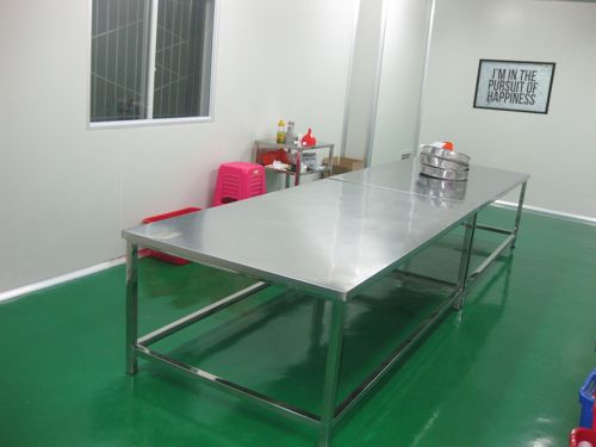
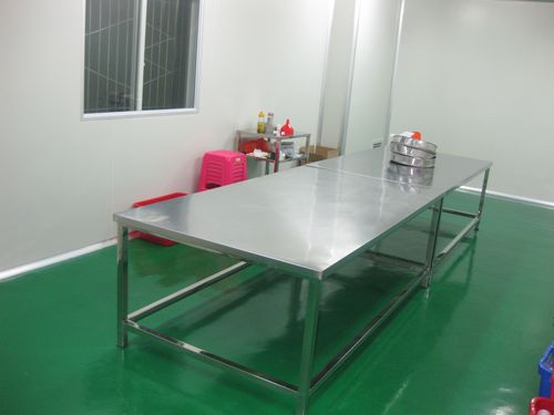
- mirror [472,57,557,116]
